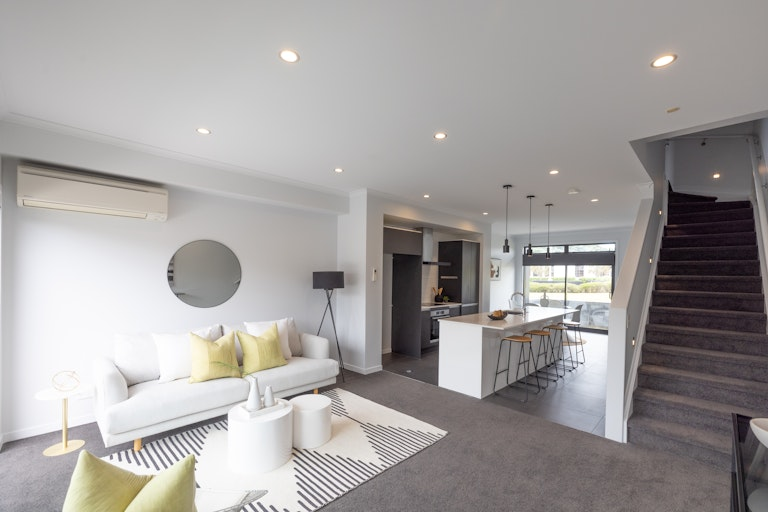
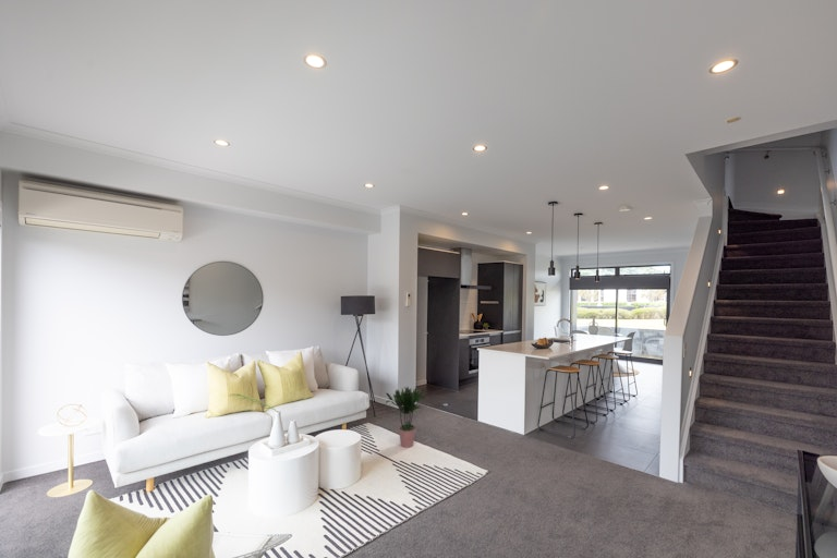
+ potted plant [385,385,425,449]
